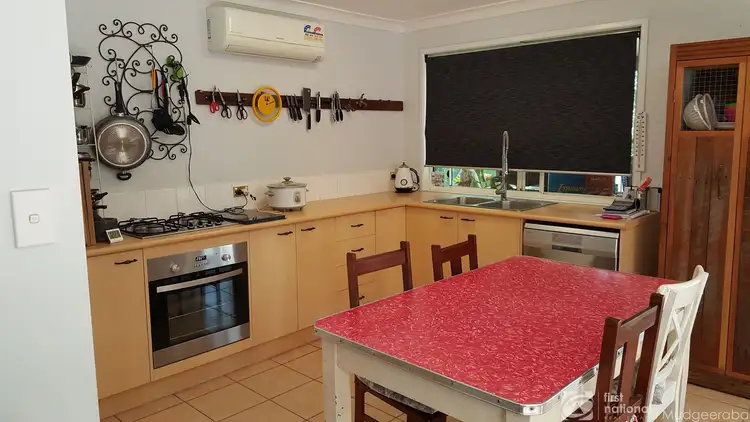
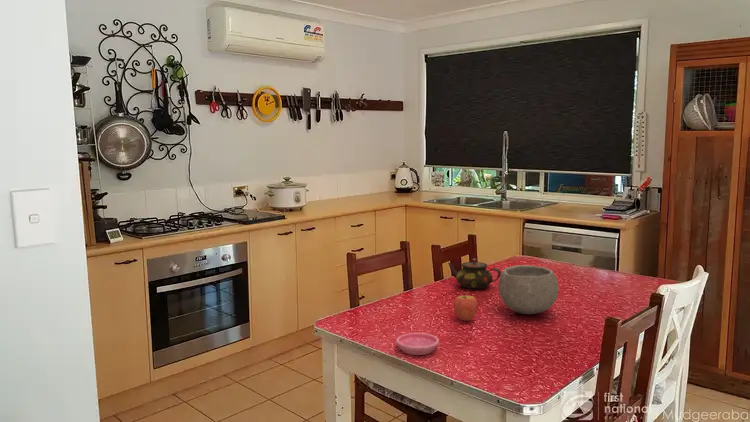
+ saucer [395,332,440,356]
+ fruit [453,290,479,322]
+ bowl [497,264,560,315]
+ teapot [447,258,502,290]
